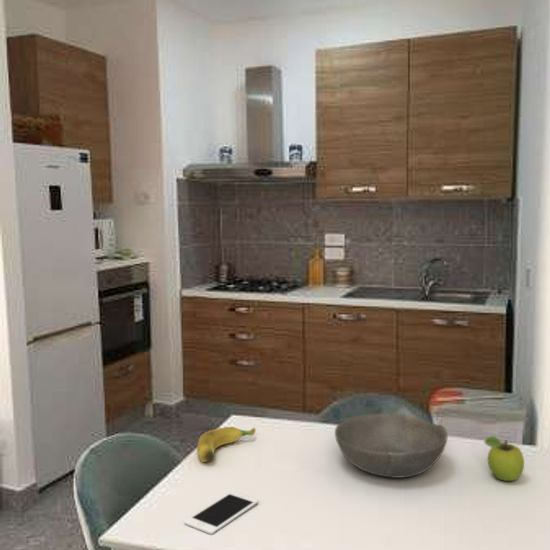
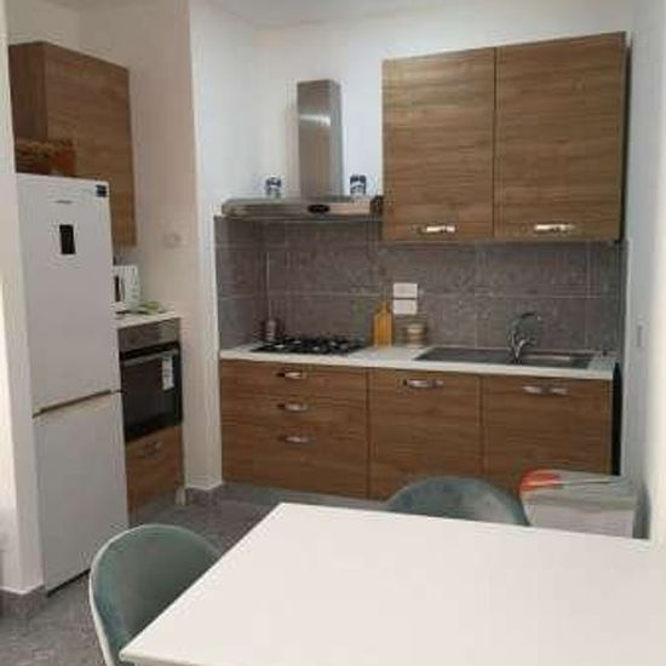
- fruit [483,435,525,482]
- banana [196,426,256,463]
- cell phone [183,491,259,535]
- bowl [334,412,449,479]
